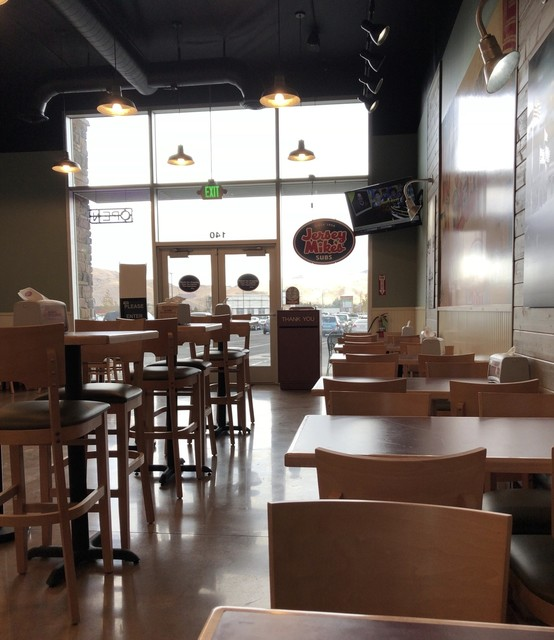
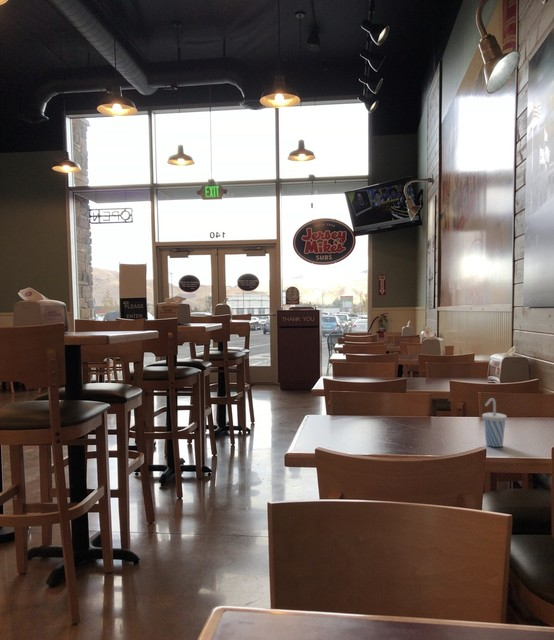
+ cup [481,397,508,448]
